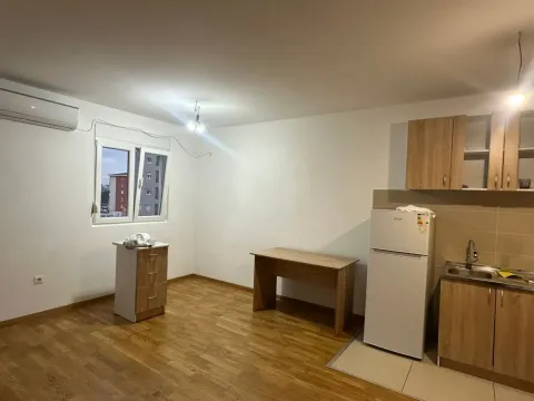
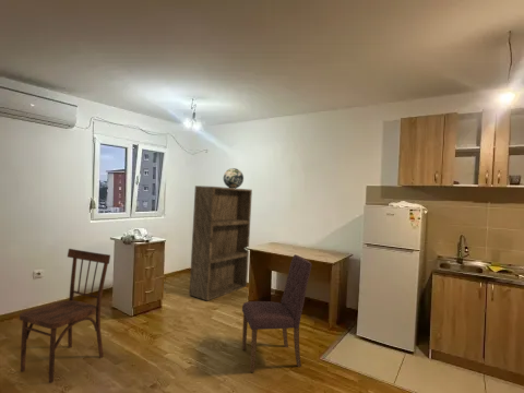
+ bookshelf [188,184,253,301]
+ dining chair [19,248,111,384]
+ globe [223,167,245,189]
+ dining chair [241,253,313,373]
